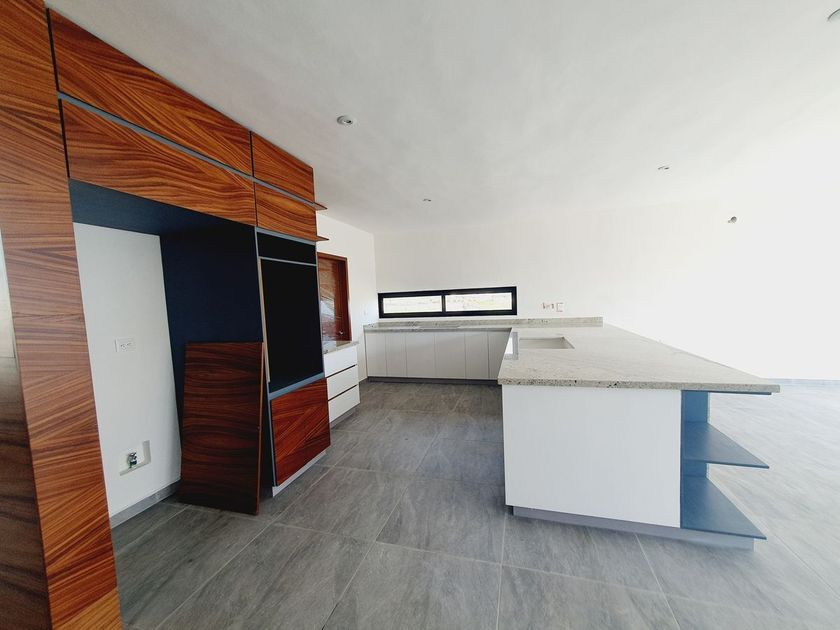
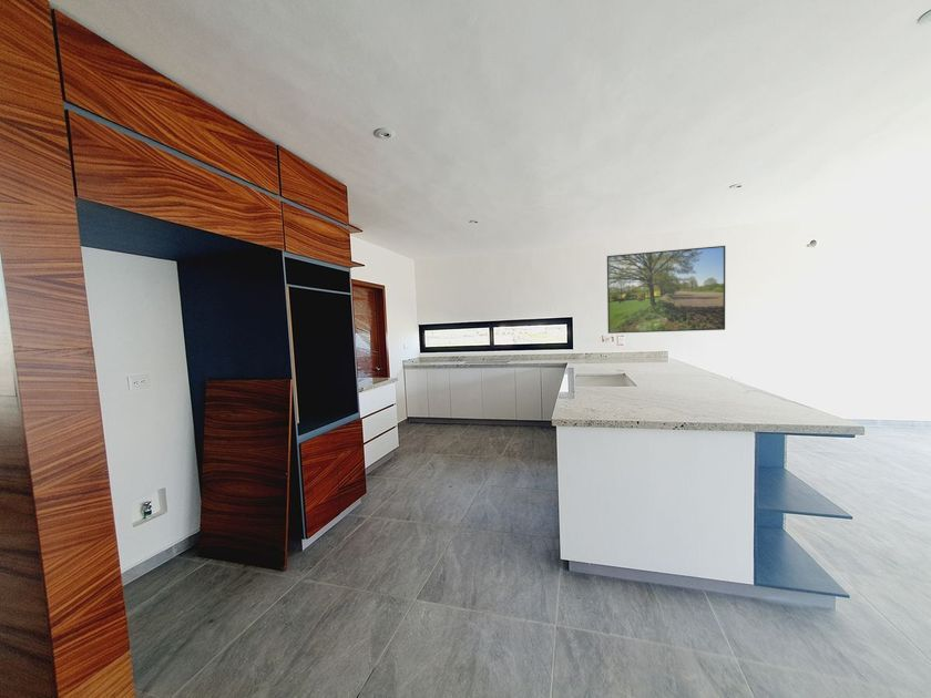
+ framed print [606,245,726,335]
